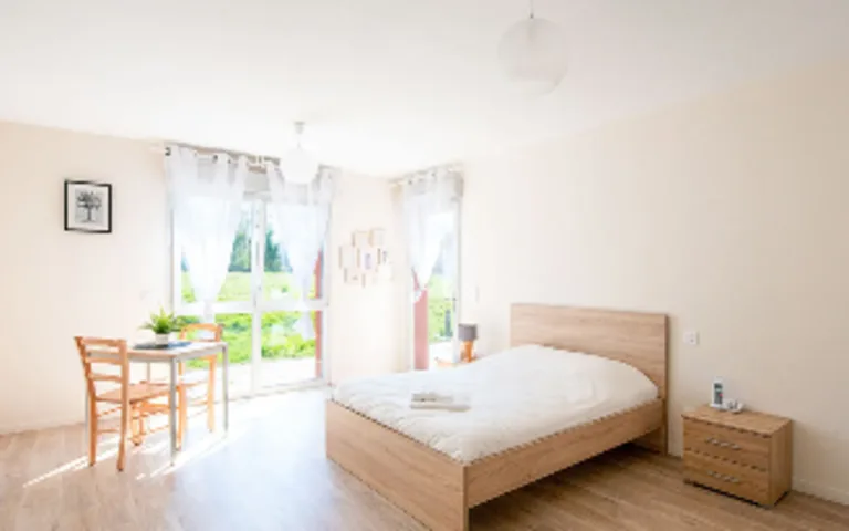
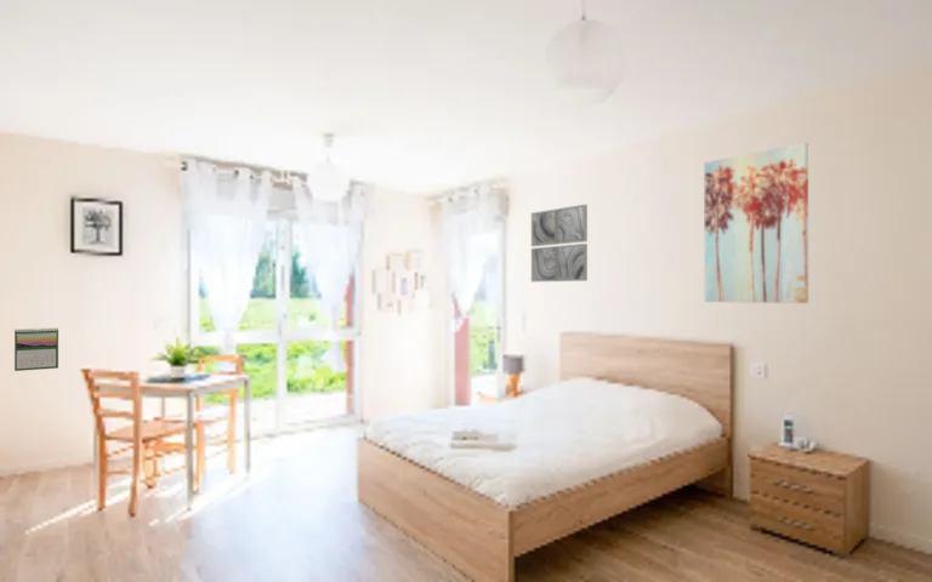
+ wall art [530,204,589,283]
+ calendar [13,326,59,372]
+ wall art [704,142,809,304]
